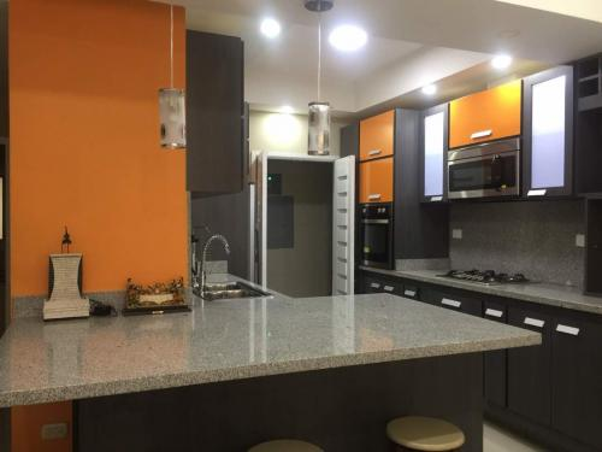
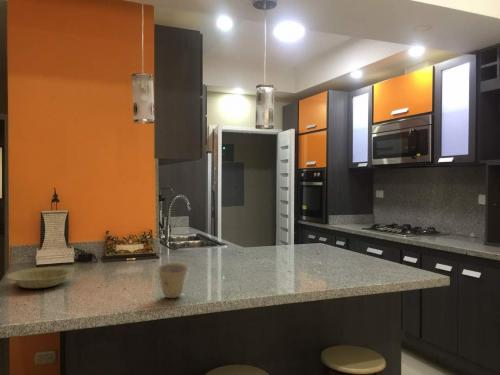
+ cup [155,262,189,299]
+ bowl [6,266,75,289]
